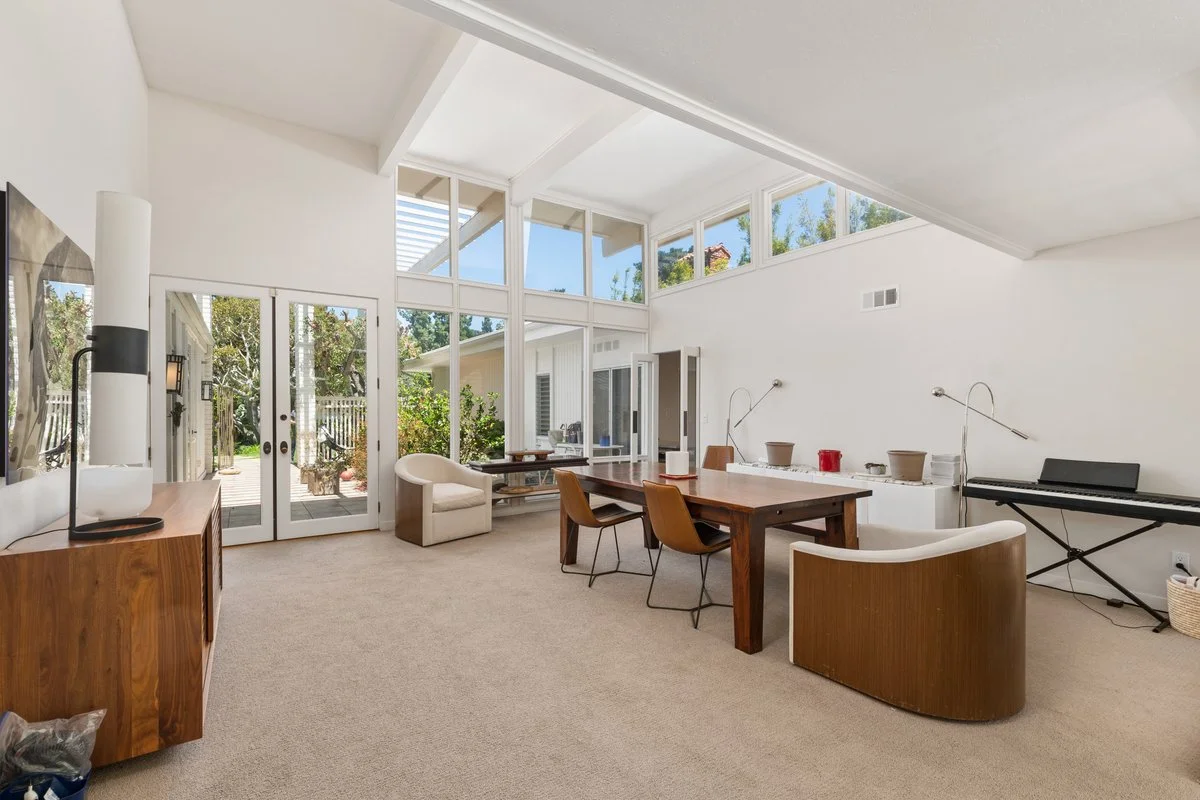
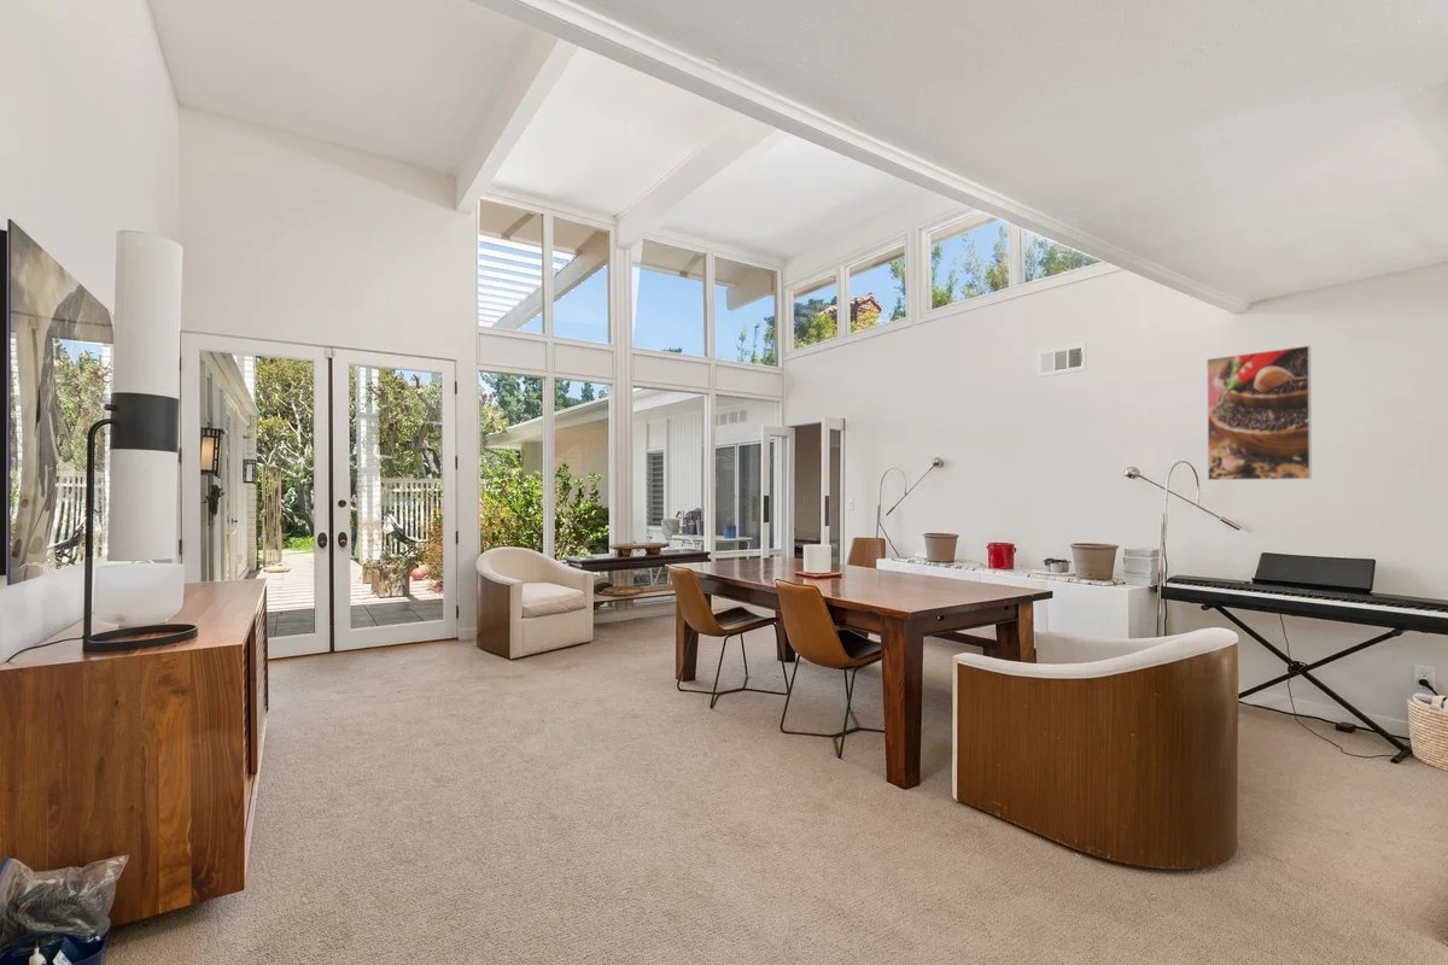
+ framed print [1205,345,1313,481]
